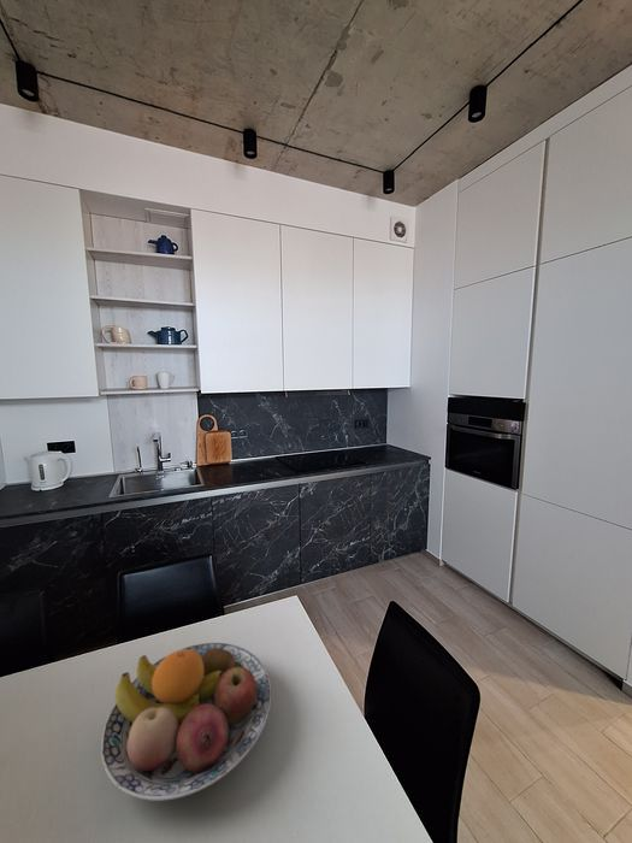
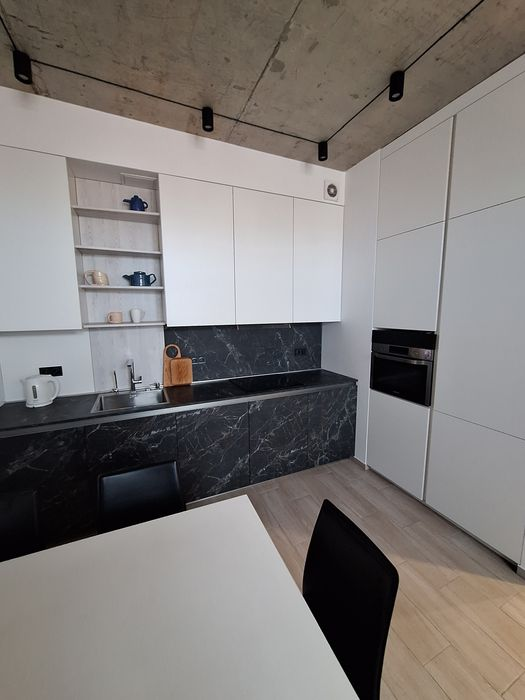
- fruit bowl [100,642,272,802]
